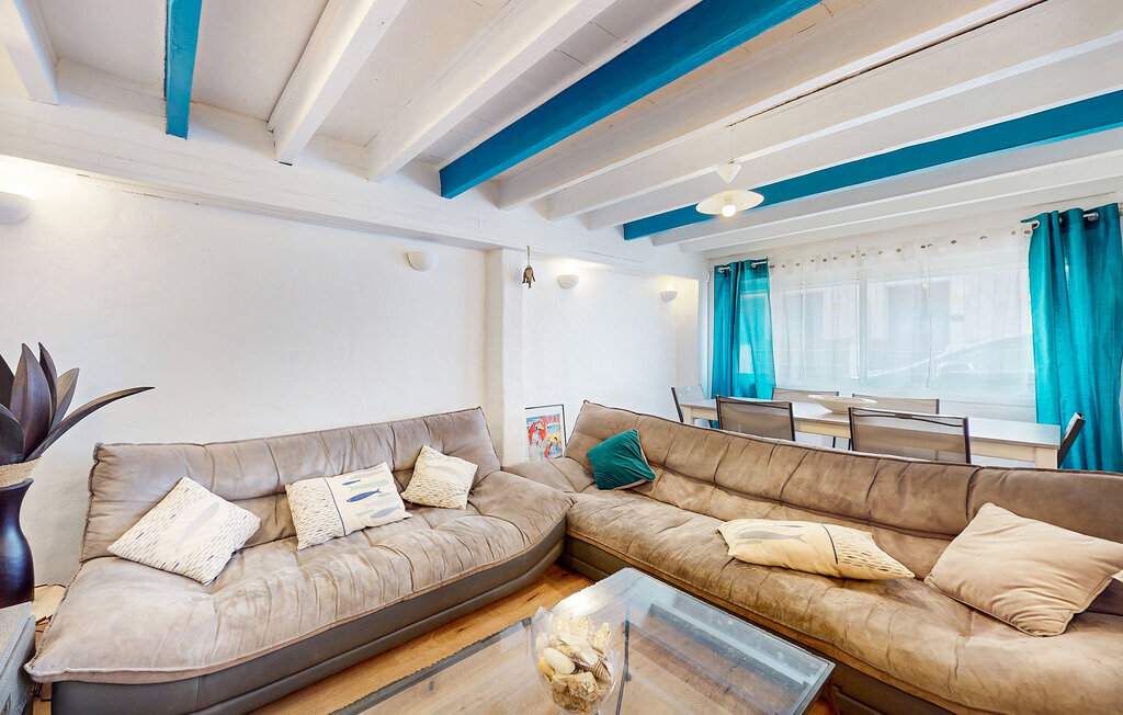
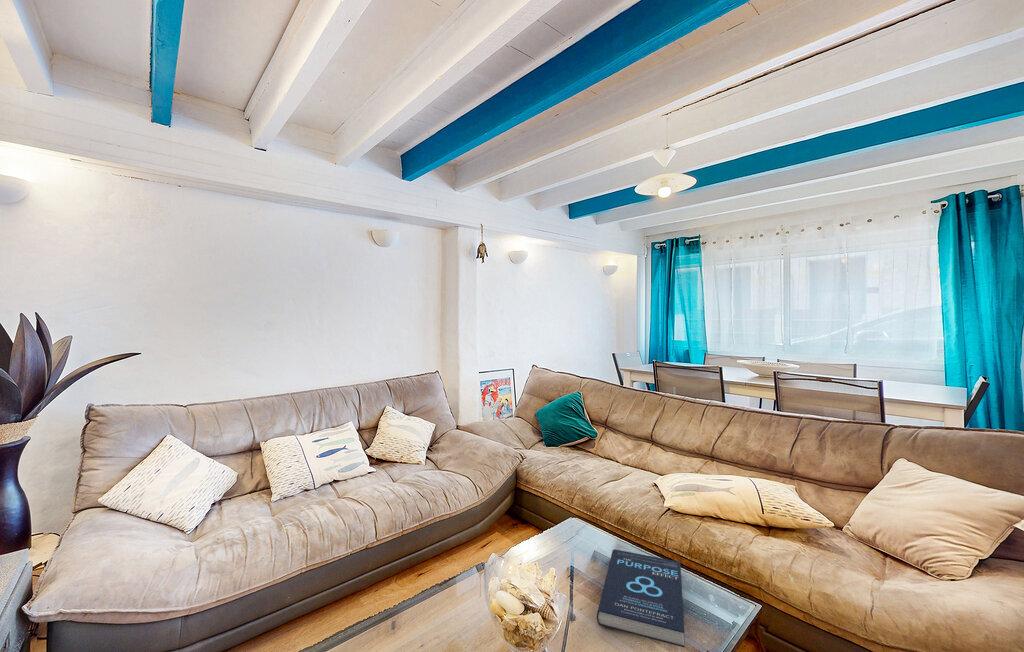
+ book [596,548,686,649]
